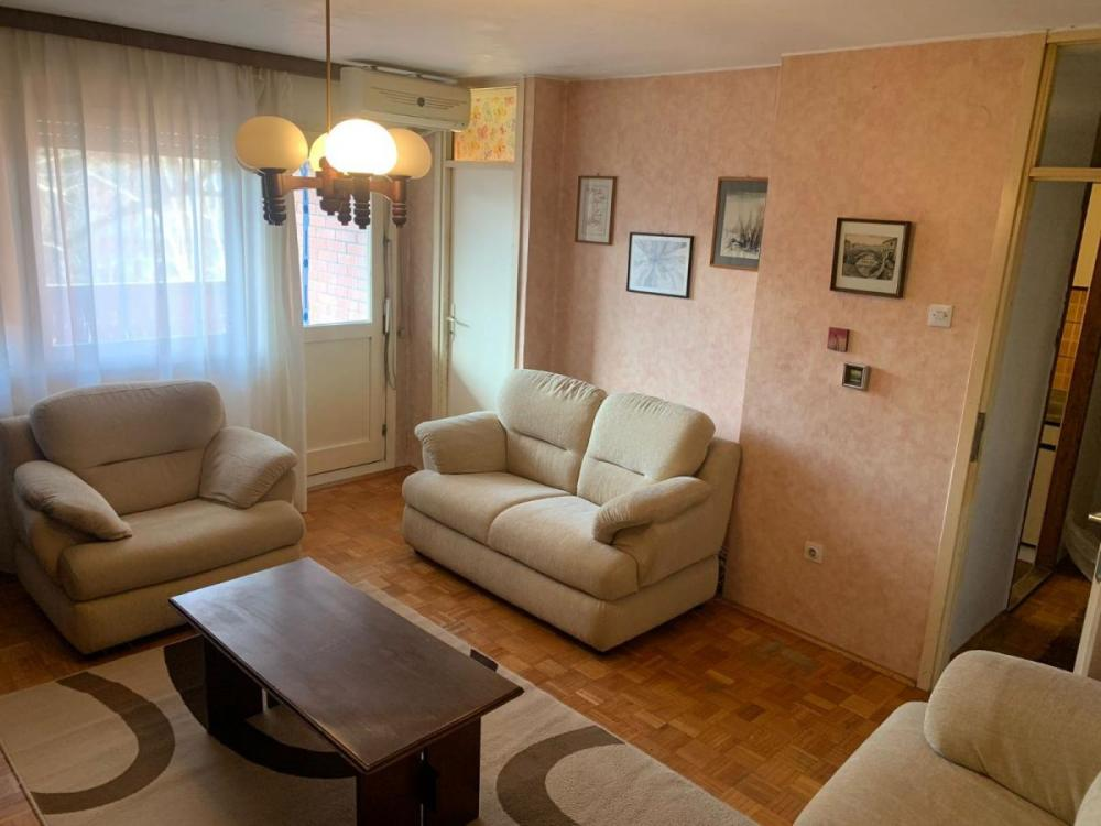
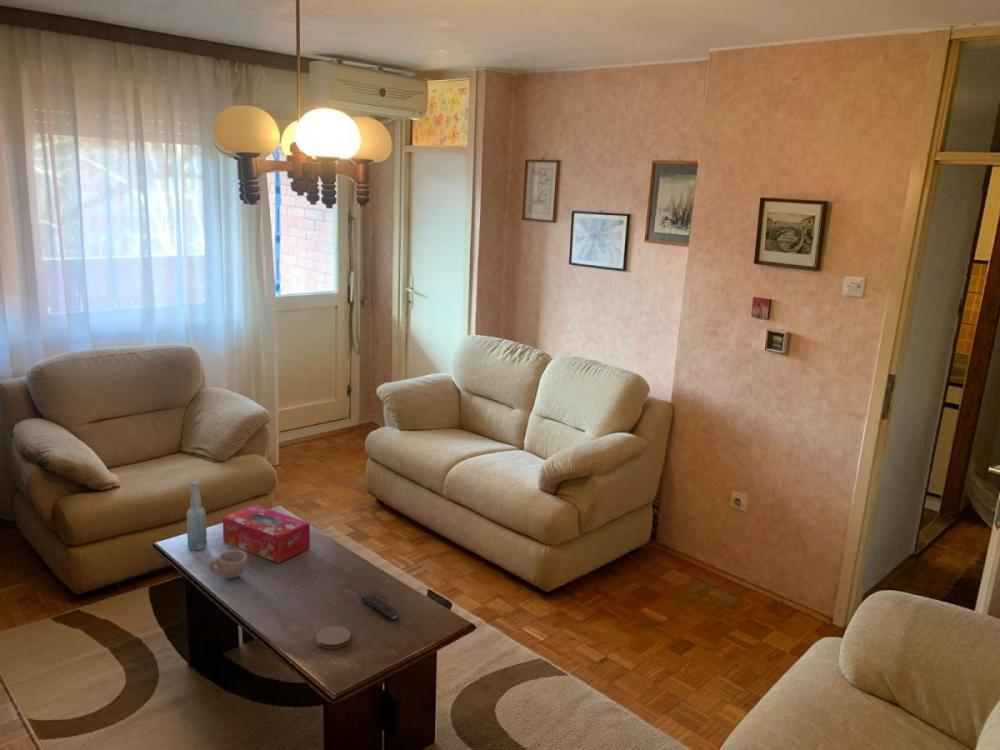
+ cup [207,549,248,580]
+ tissue box [222,504,311,564]
+ coaster [315,625,351,650]
+ bottle [186,480,208,551]
+ remote control [360,593,399,620]
